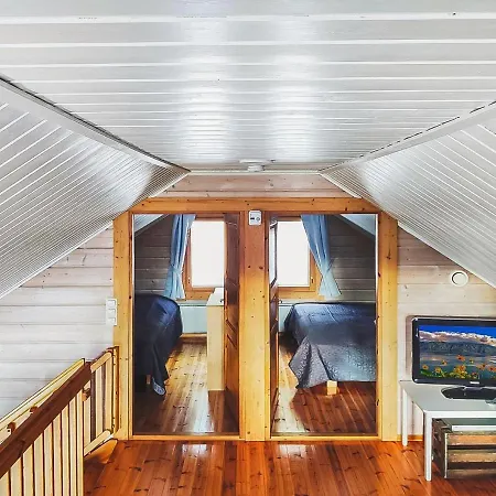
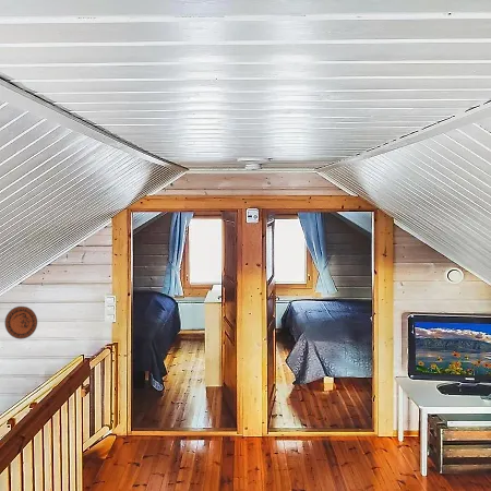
+ decorative plate [4,306,38,340]
